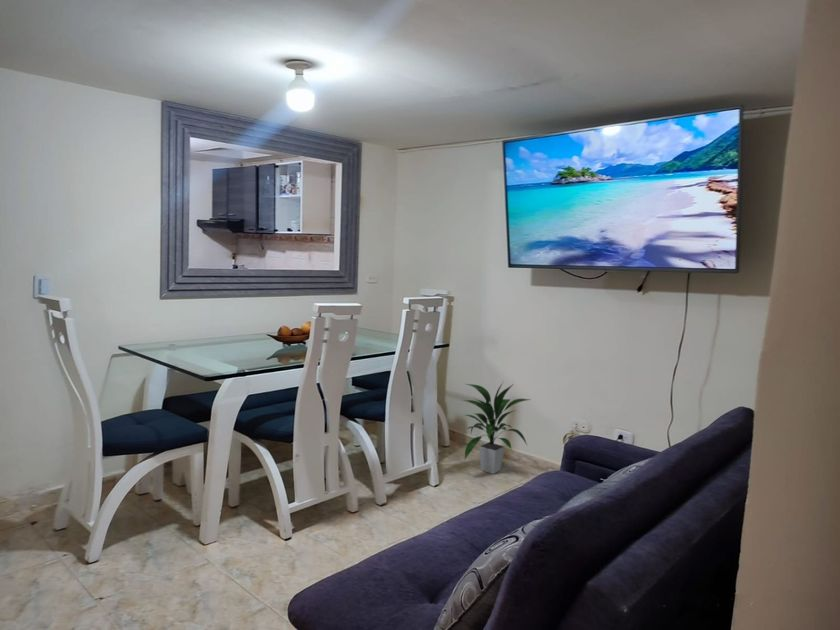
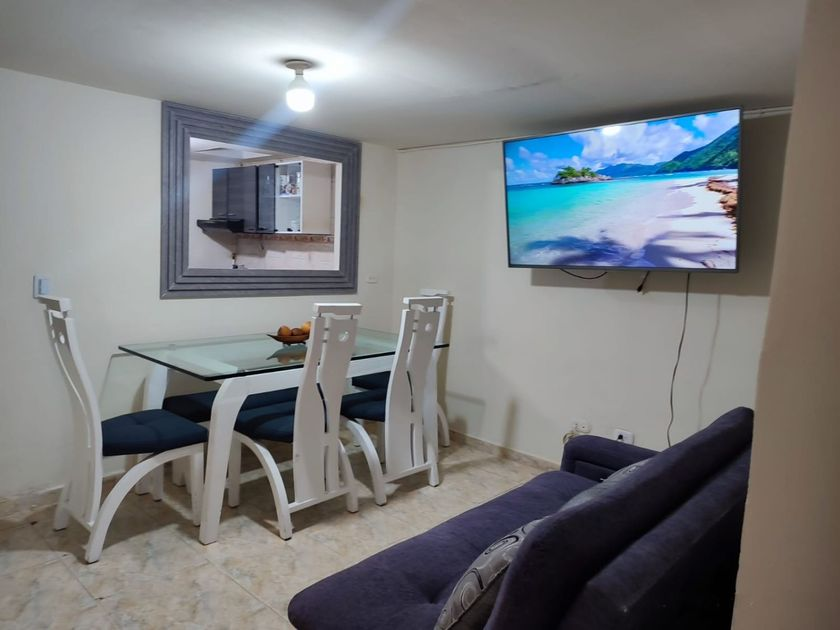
- indoor plant [463,382,532,475]
